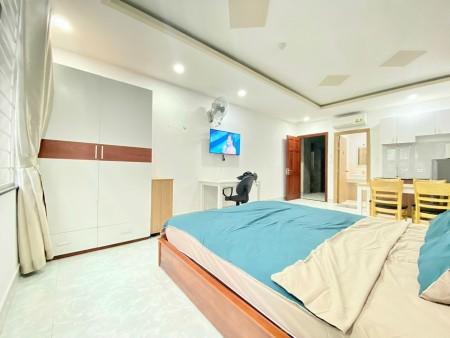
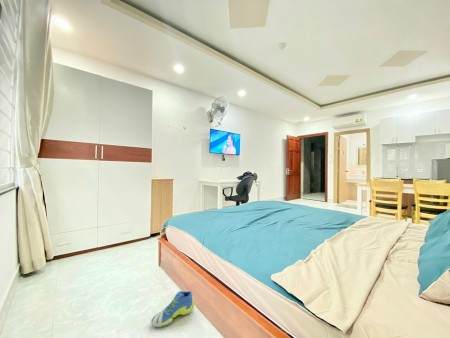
+ sneaker [150,290,195,328]
